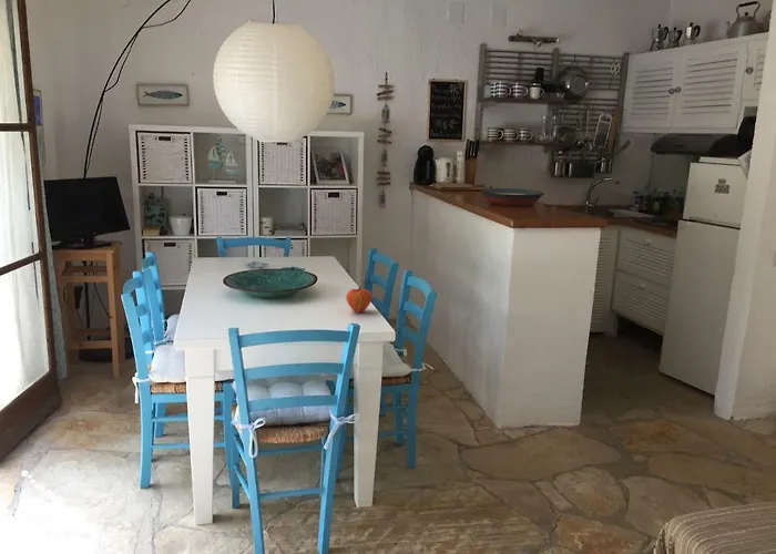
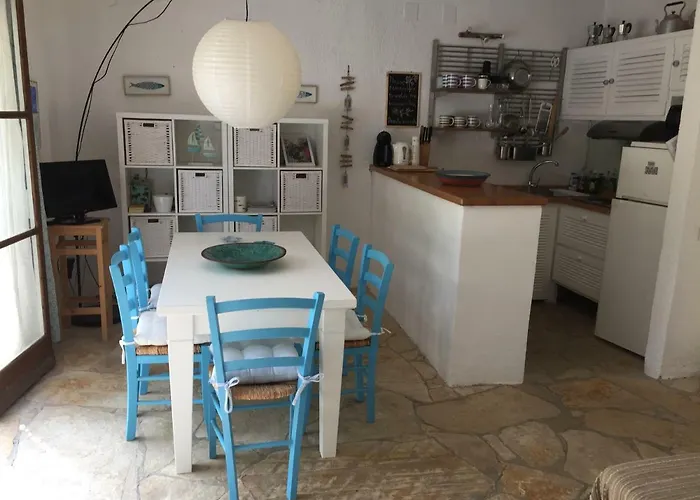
- fruit [345,285,372,314]
